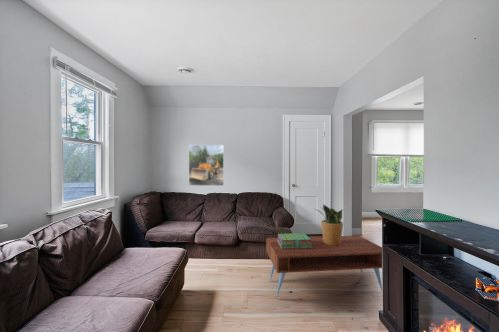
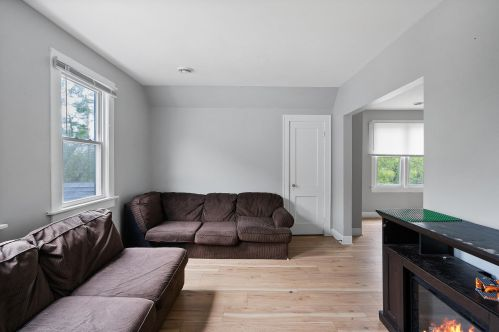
- potted plant [315,203,344,246]
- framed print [188,144,225,187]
- stack of books [276,232,312,249]
- coffee table [265,234,383,299]
